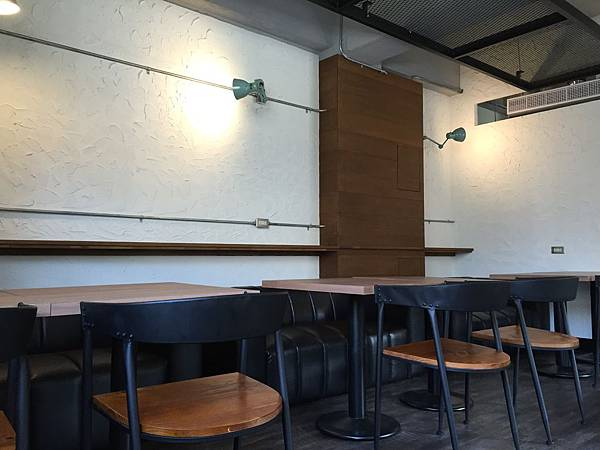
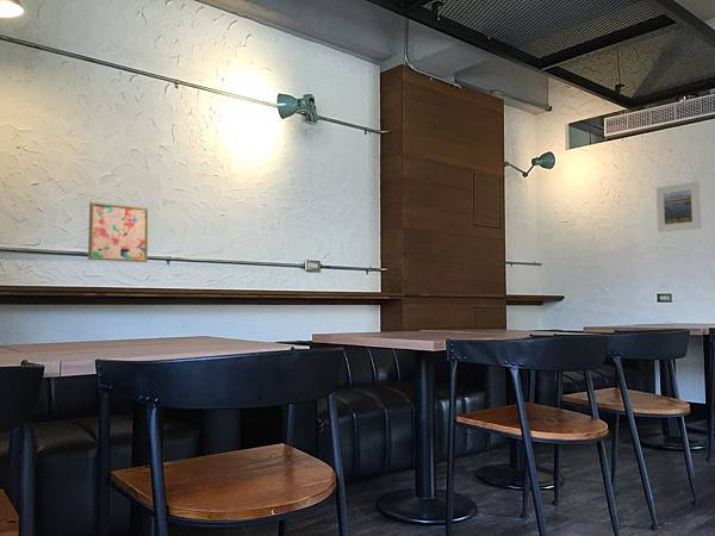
+ wall art [87,201,150,263]
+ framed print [655,180,702,233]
